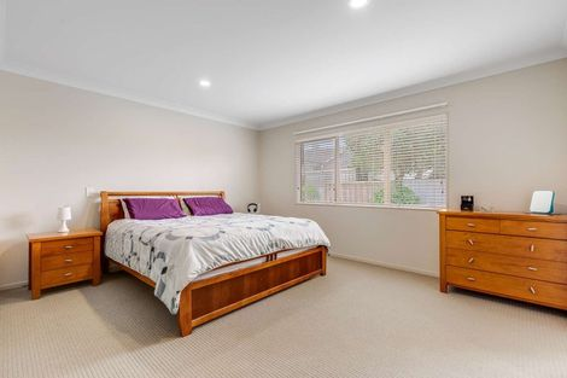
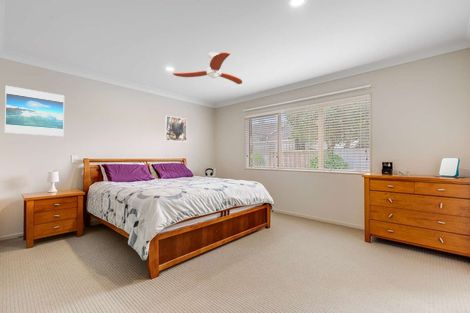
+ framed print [4,85,65,137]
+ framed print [164,115,188,143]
+ ceiling fan [172,51,243,85]
